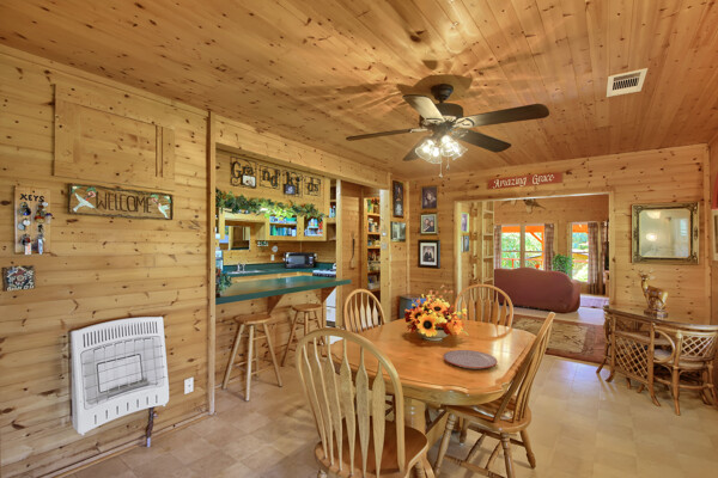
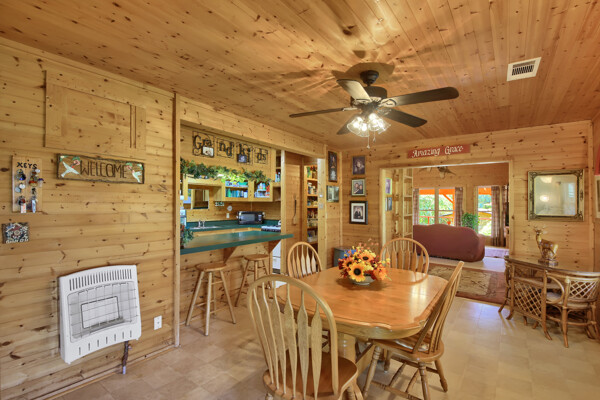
- plate [443,349,499,370]
